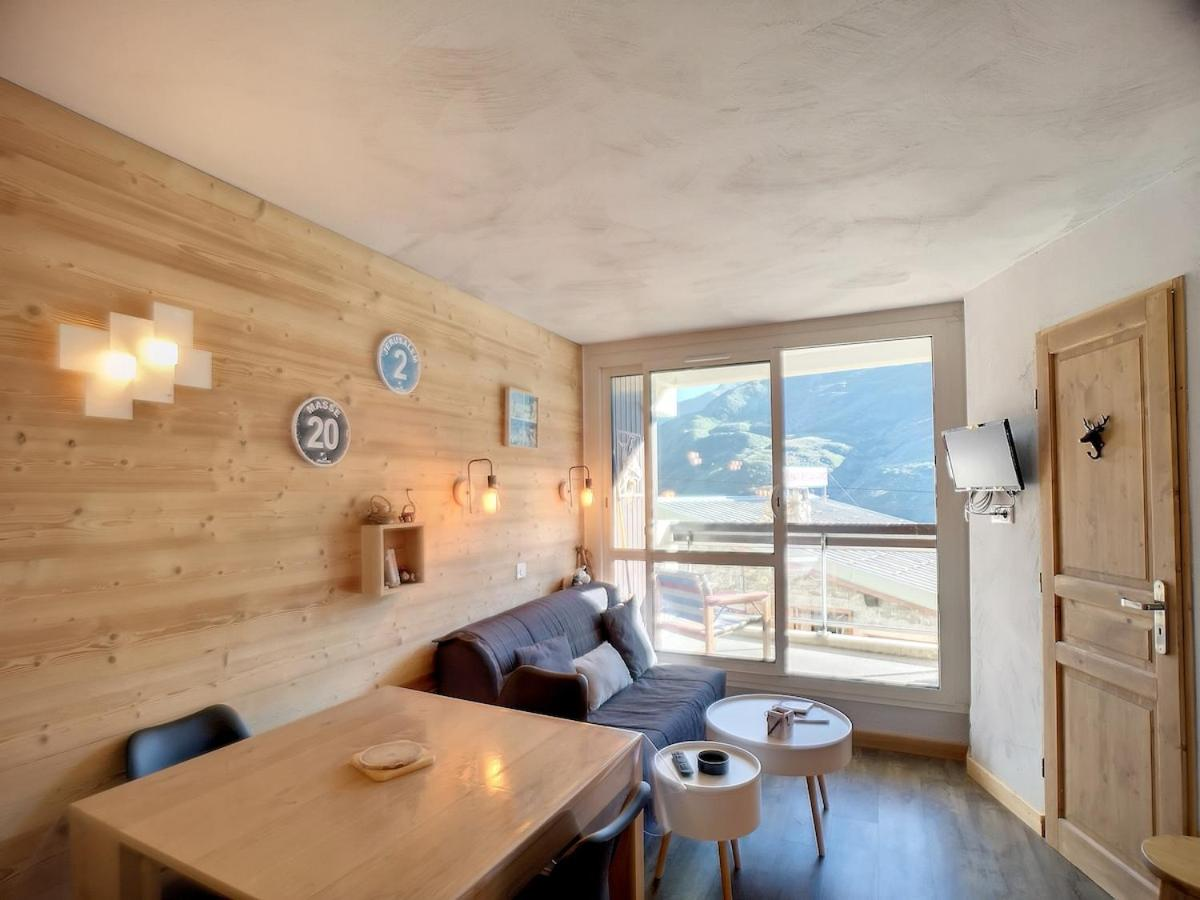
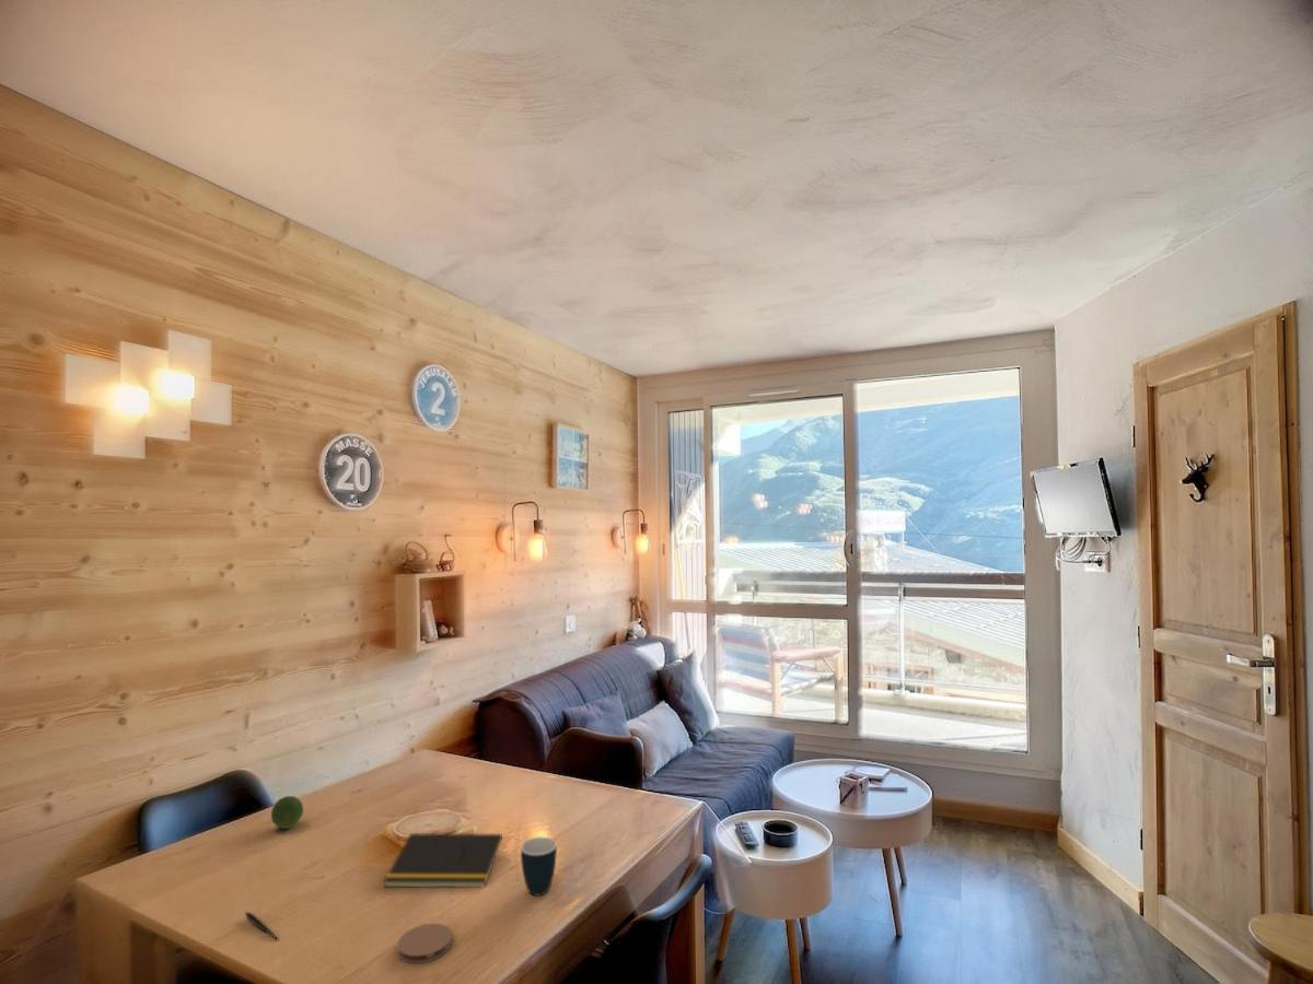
+ coaster [396,923,453,964]
+ mug [520,836,558,897]
+ pen [244,911,280,941]
+ fruit [270,795,304,830]
+ notepad [383,832,503,888]
